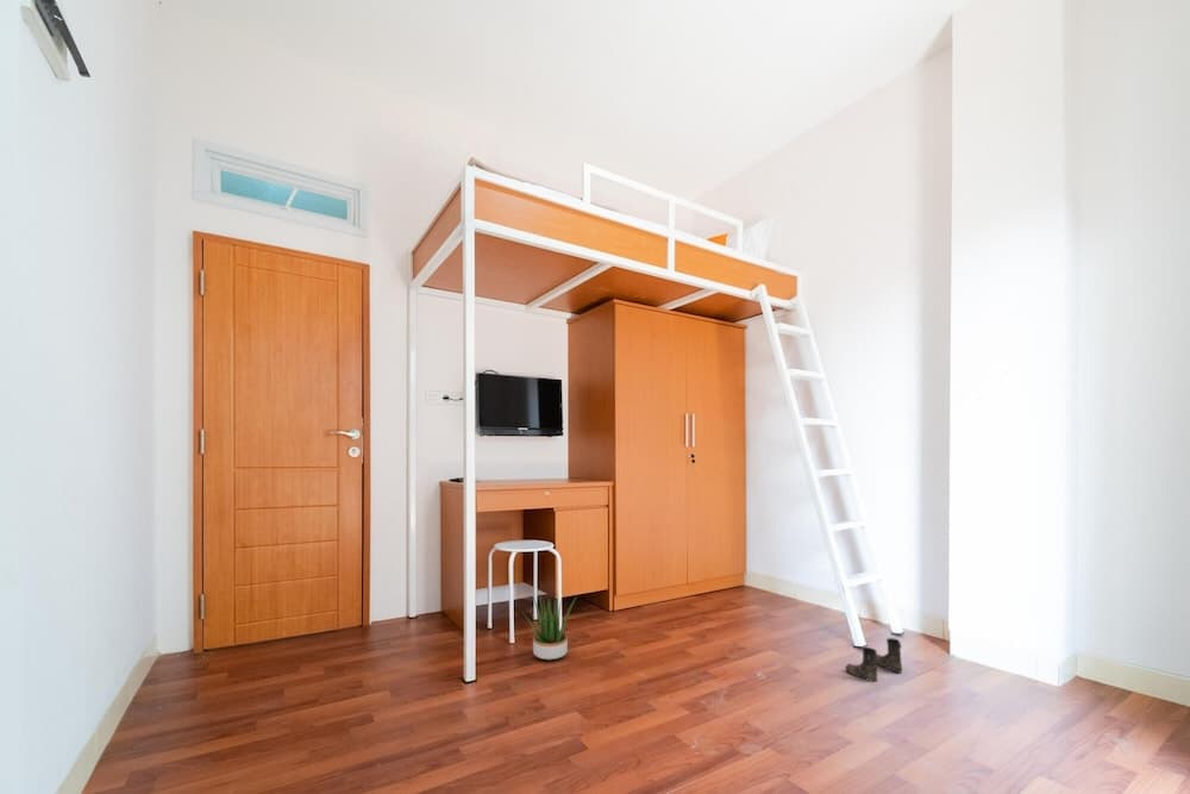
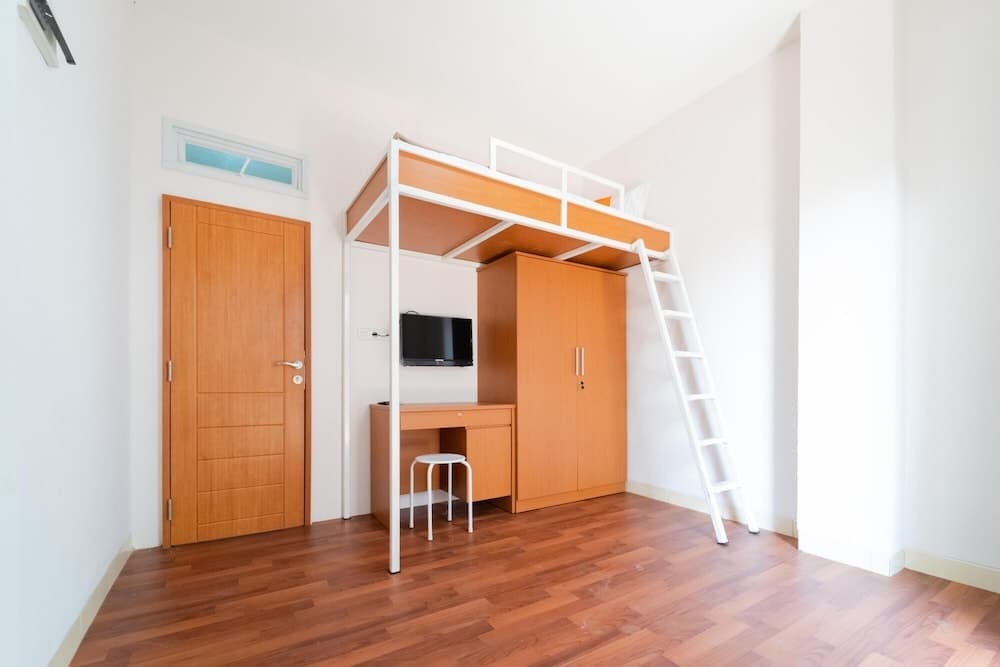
- boots [845,637,903,683]
- potted plant [522,593,577,662]
